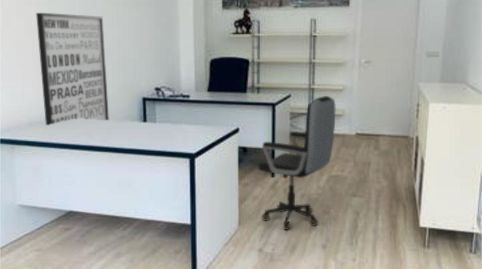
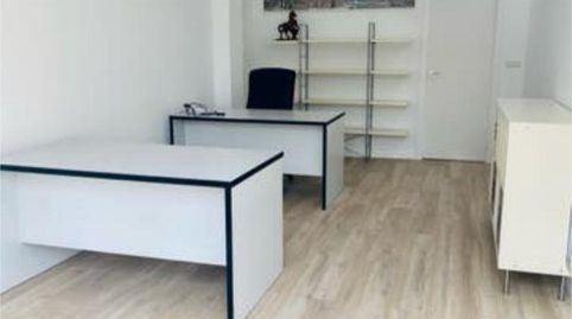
- wall art [35,12,110,126]
- office chair [257,95,336,231]
